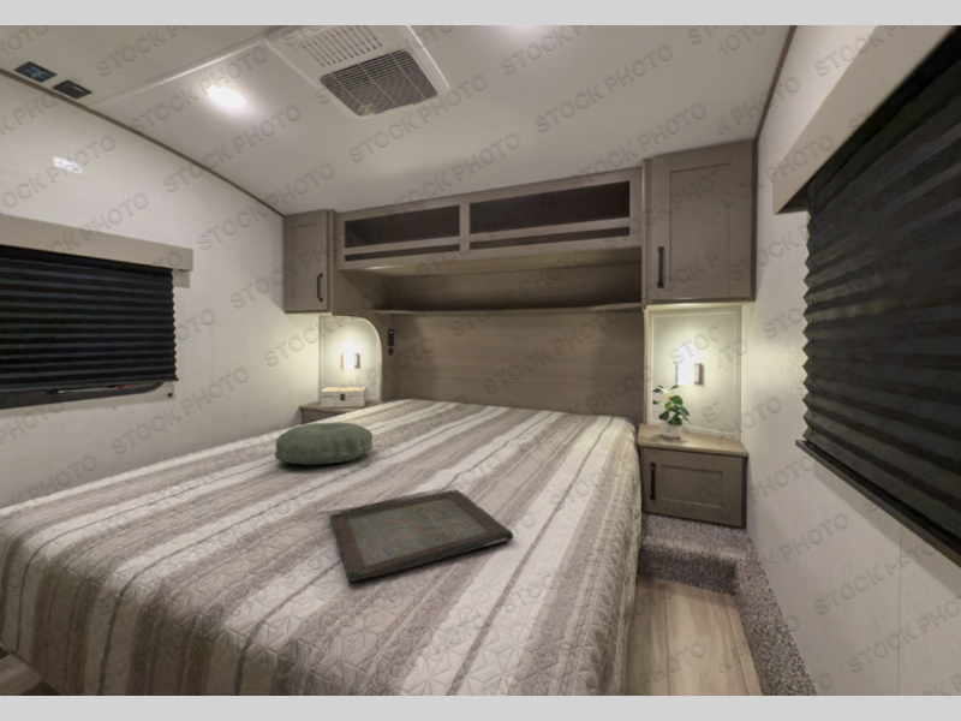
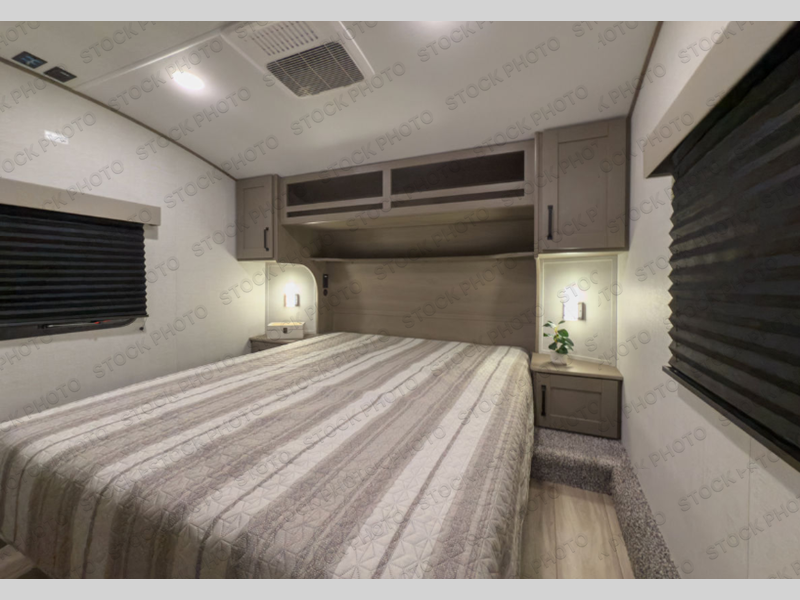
- serving tray [329,488,515,583]
- pillow [273,422,374,466]
